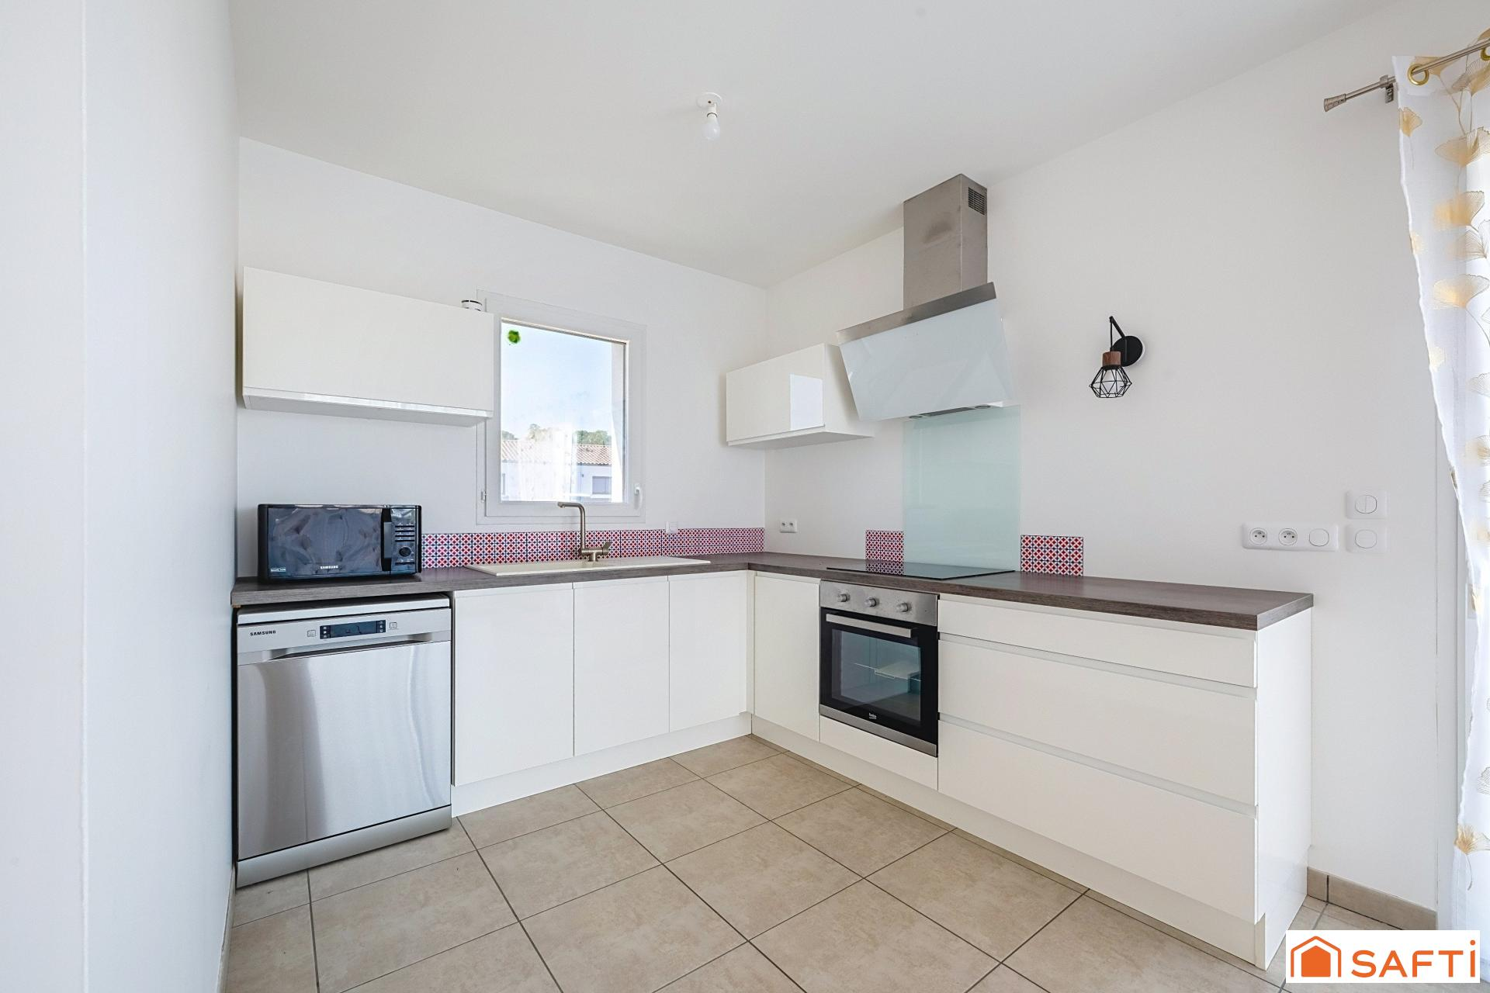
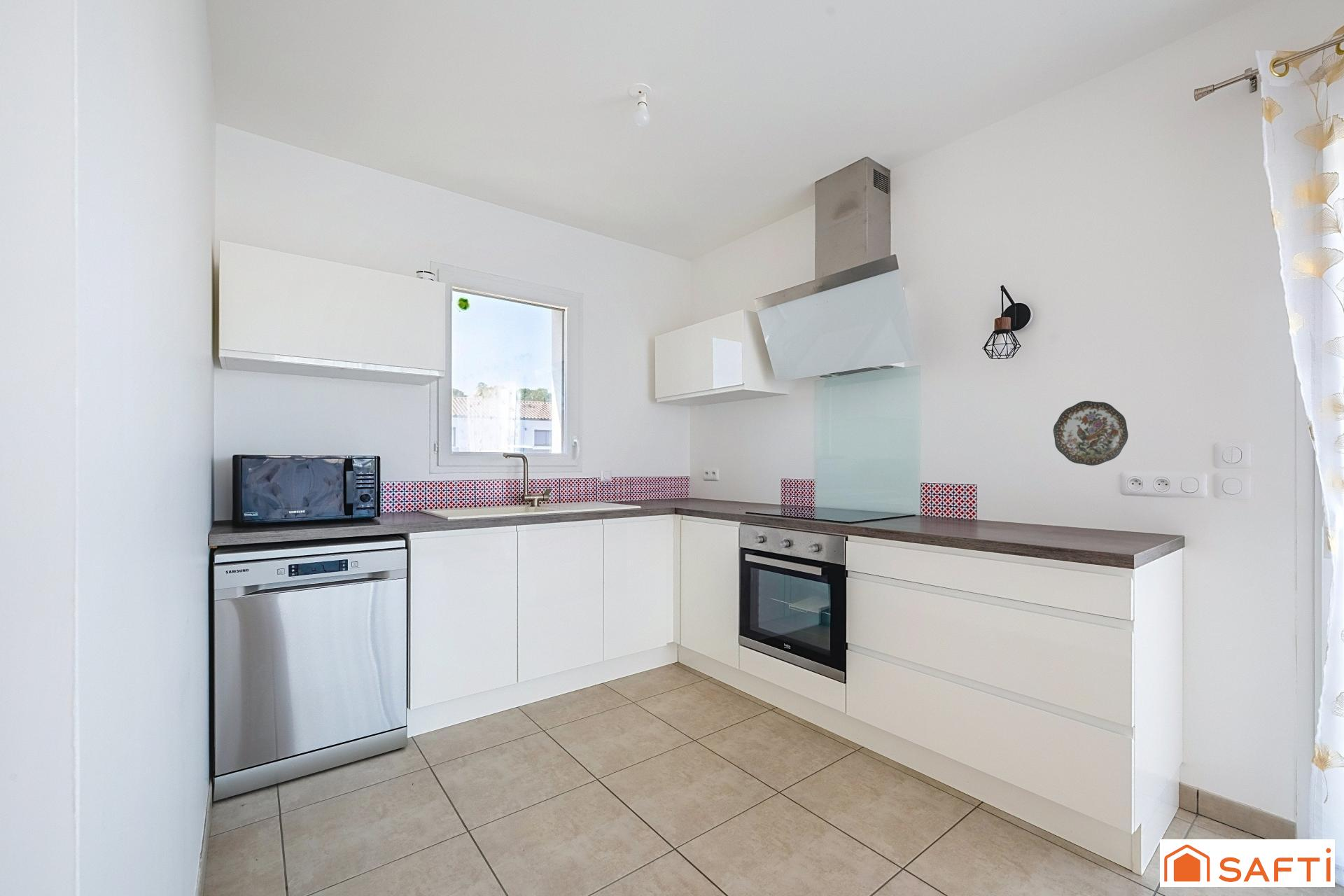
+ decorative plate [1053,400,1129,466]
